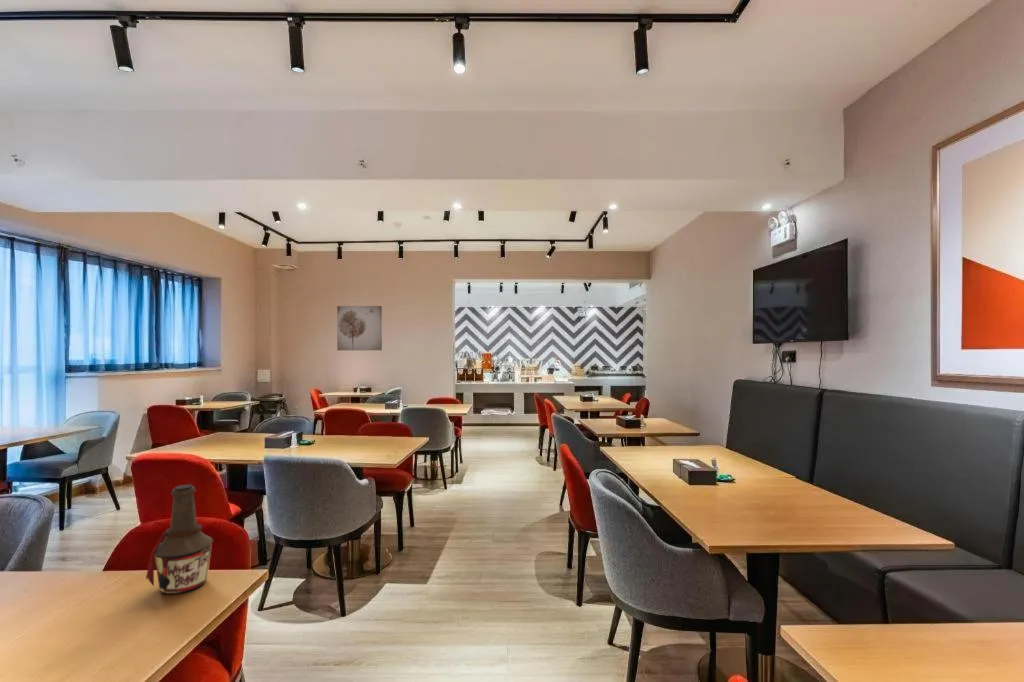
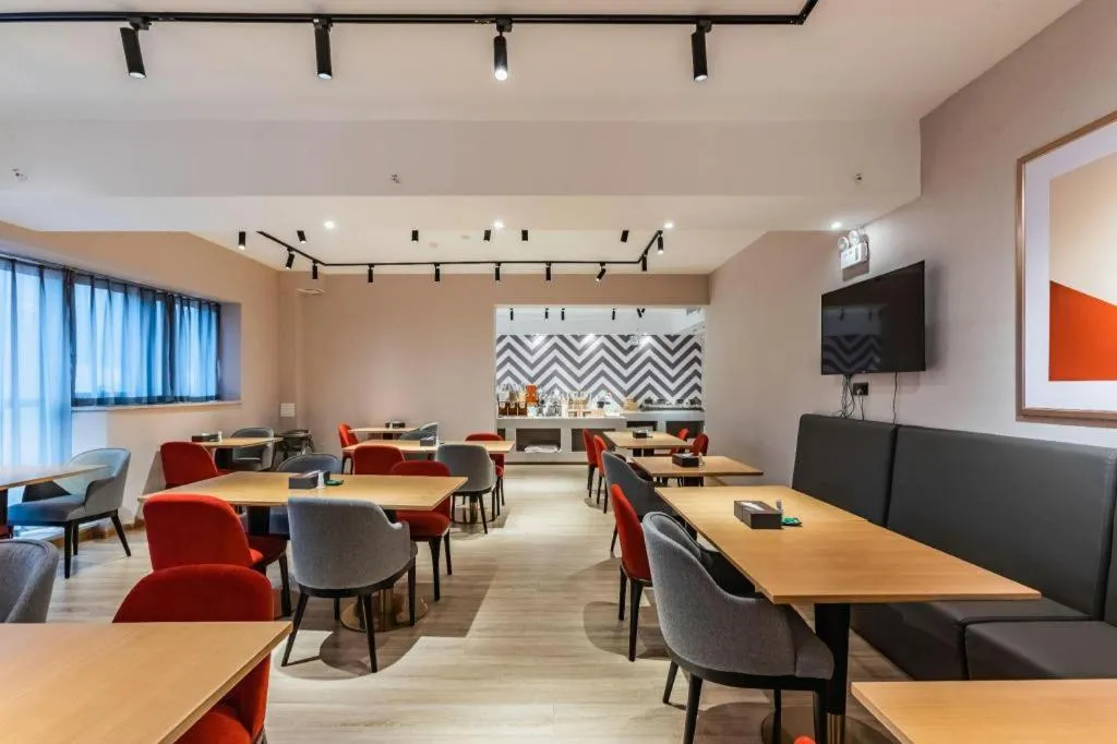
- wall art [336,305,383,351]
- bottle [145,483,214,595]
